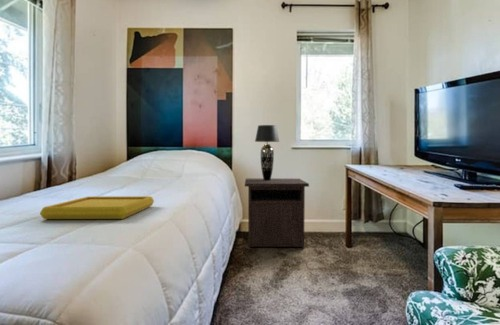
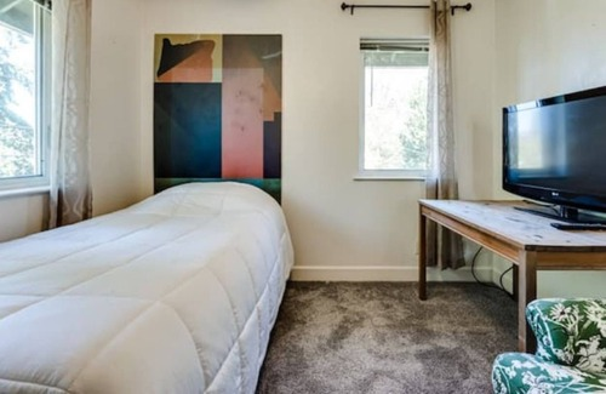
- table lamp [254,124,281,181]
- serving tray [39,195,155,220]
- nightstand [244,178,310,248]
